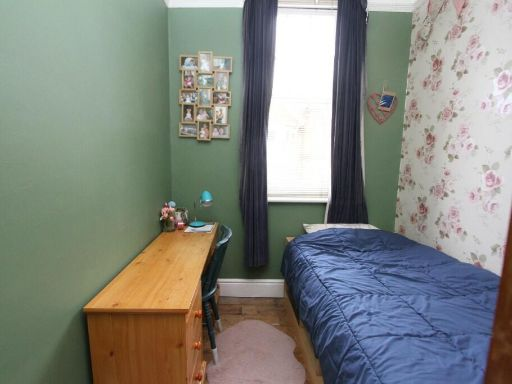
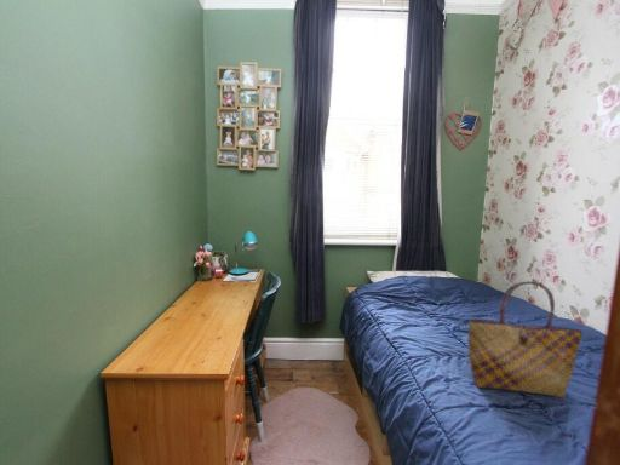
+ tote bag [467,280,584,398]
